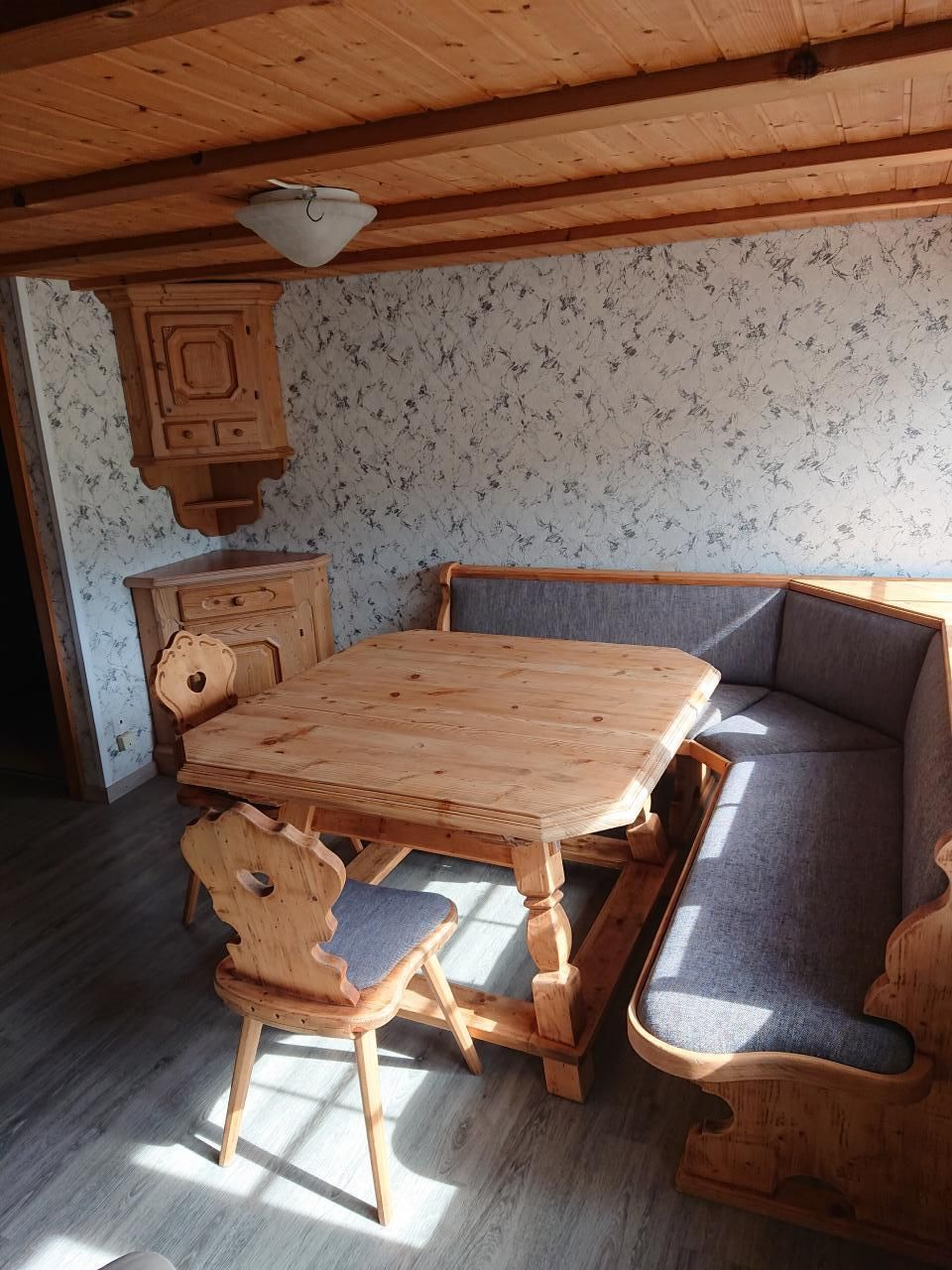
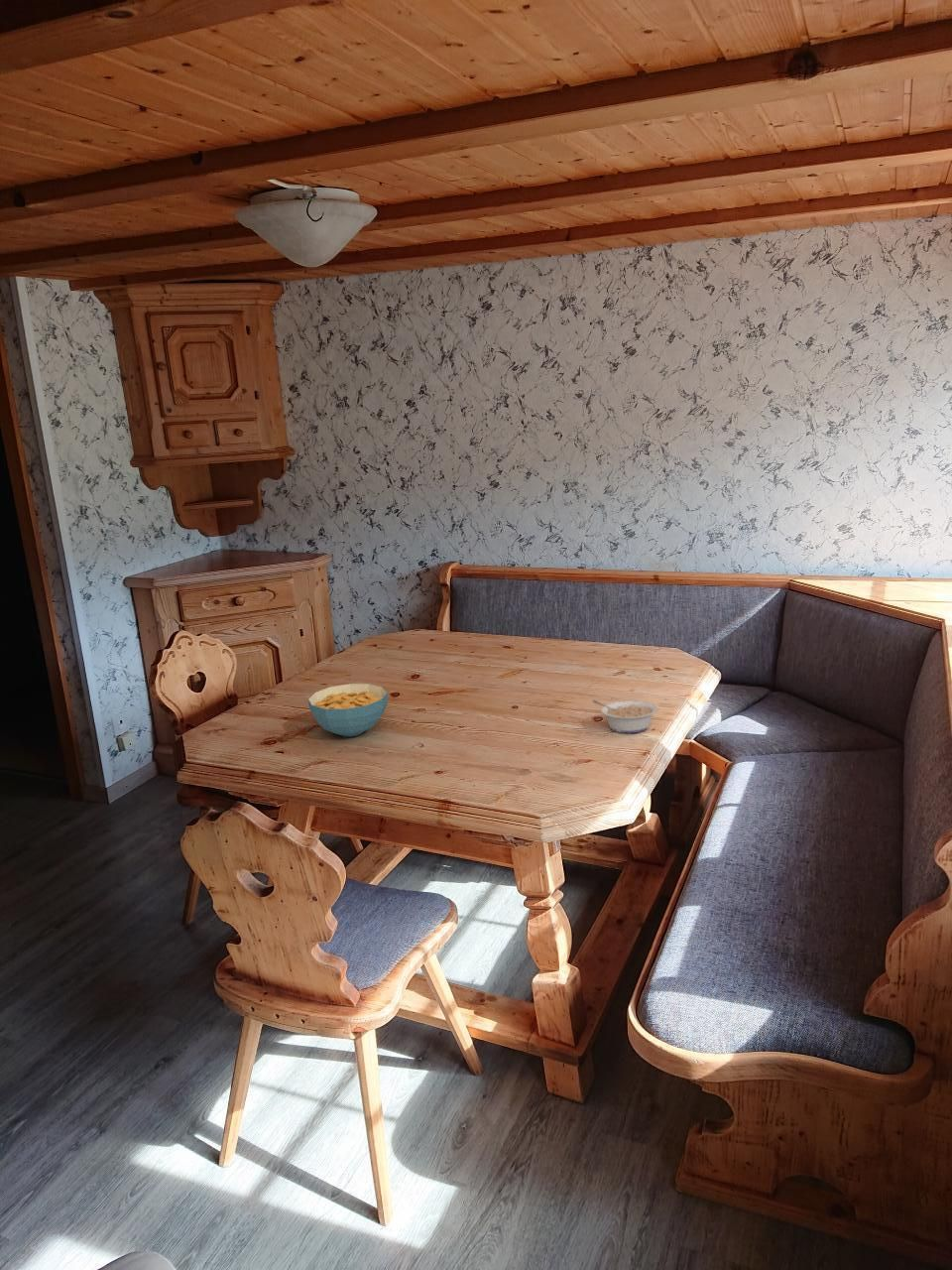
+ cereal bowl [306,683,389,737]
+ legume [592,699,658,734]
